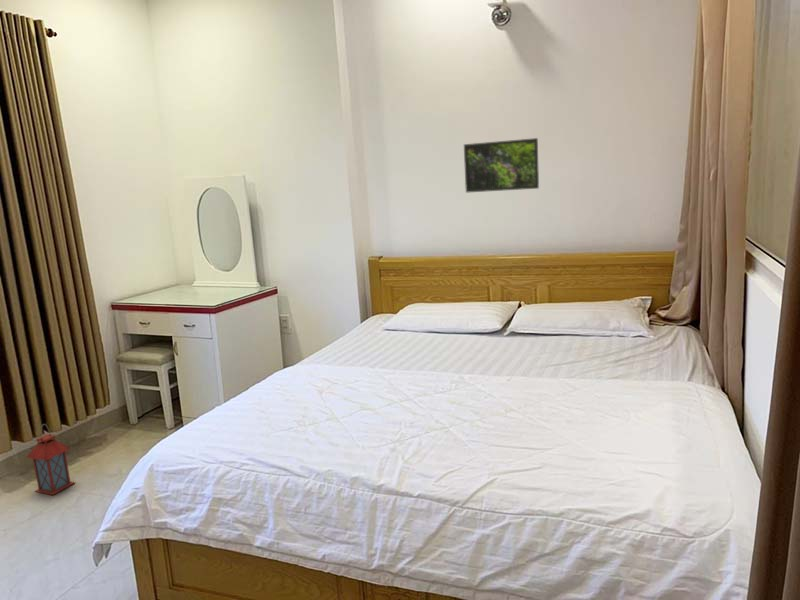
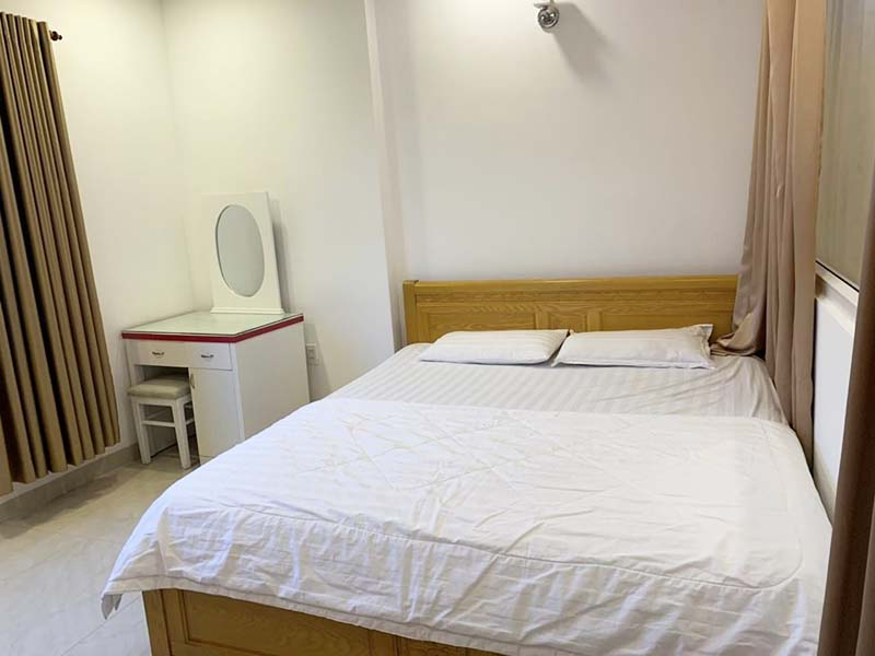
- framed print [463,137,540,194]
- lantern [25,423,77,496]
